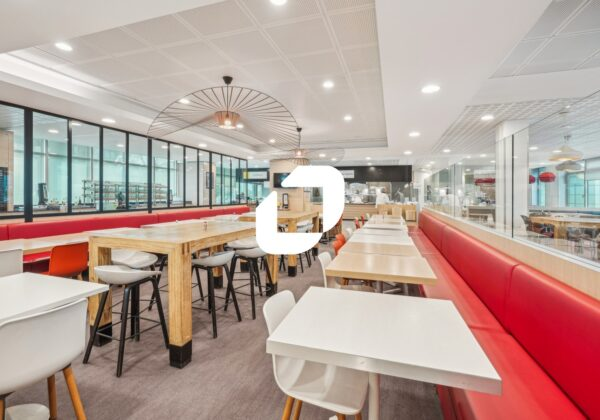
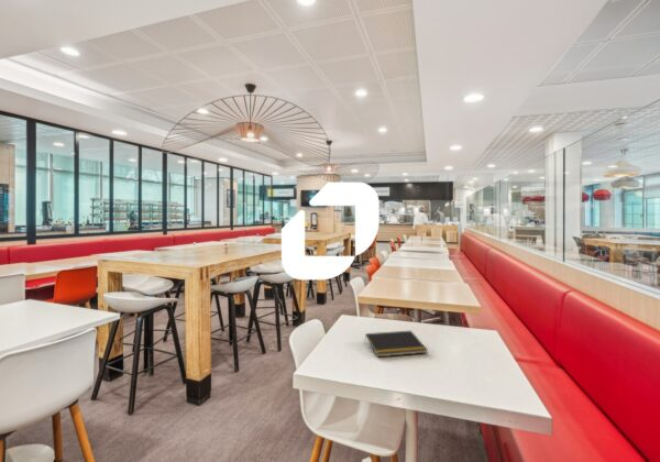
+ notepad [363,330,429,358]
